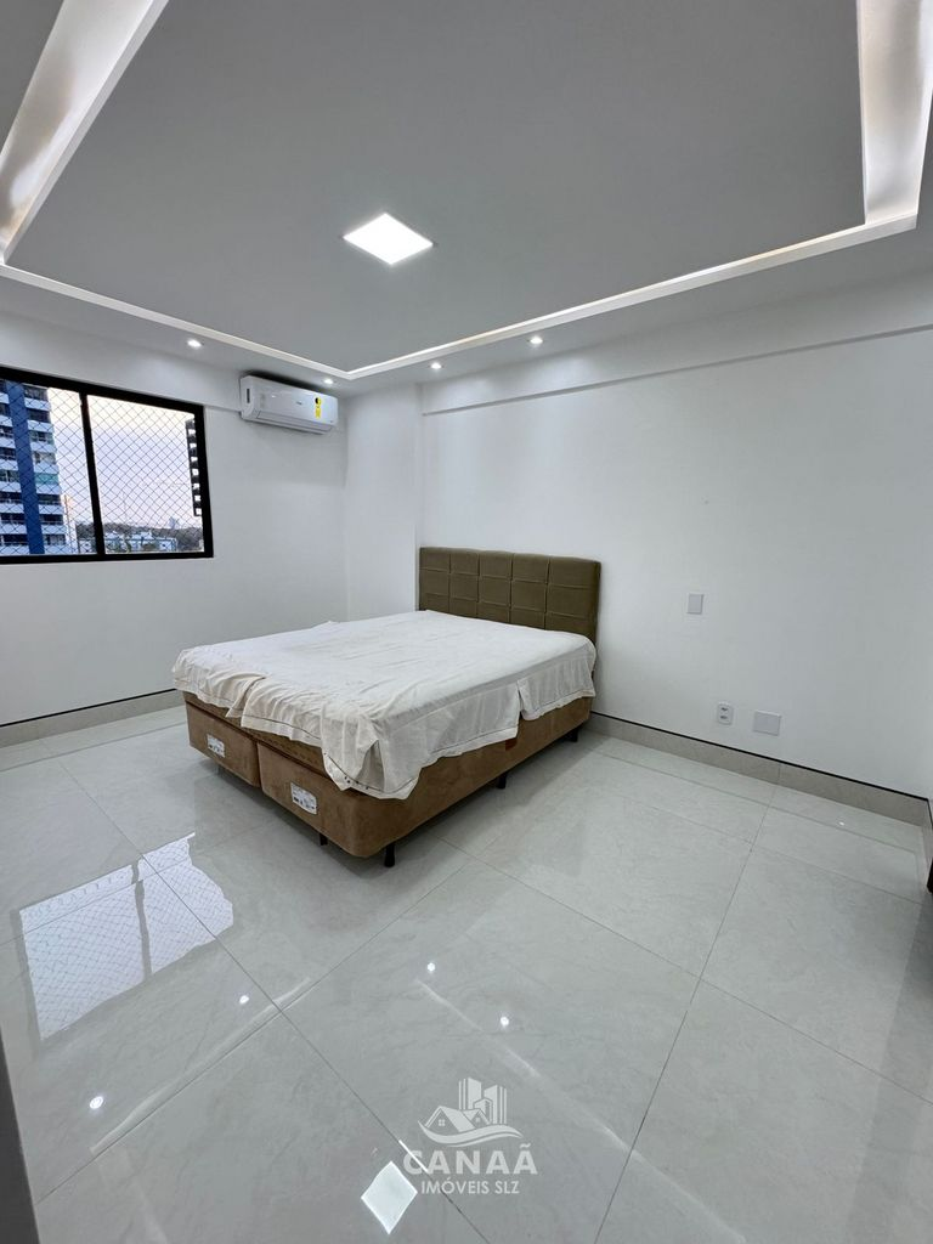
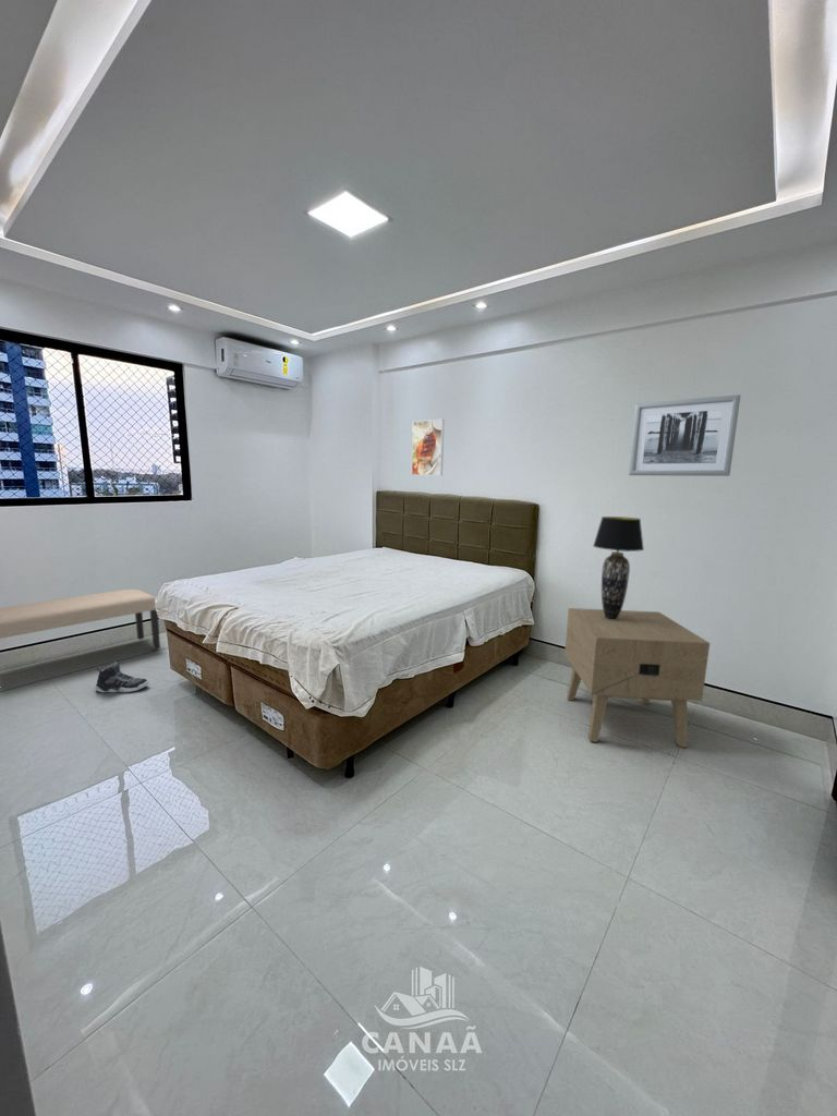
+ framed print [411,418,446,476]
+ nightstand [563,607,711,749]
+ sneaker [95,660,149,693]
+ wall art [628,393,741,477]
+ bench [0,587,161,651]
+ table lamp [592,515,645,620]
